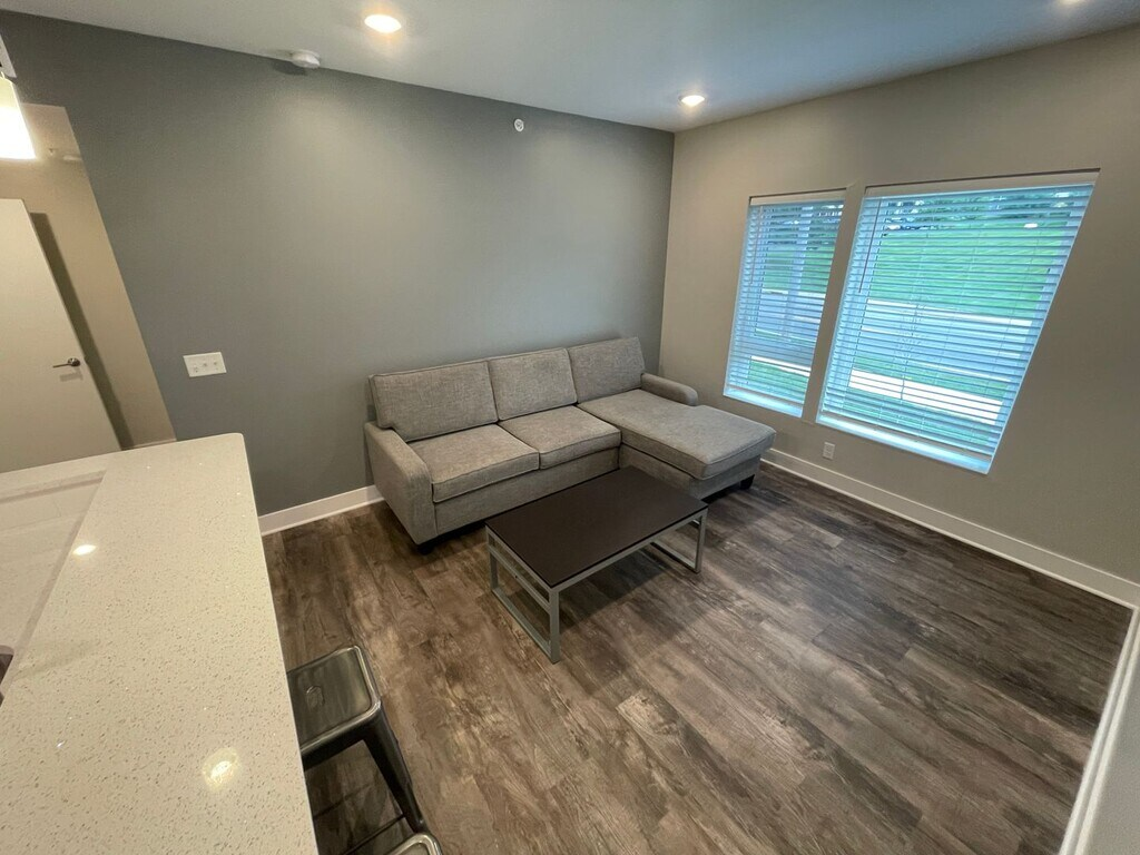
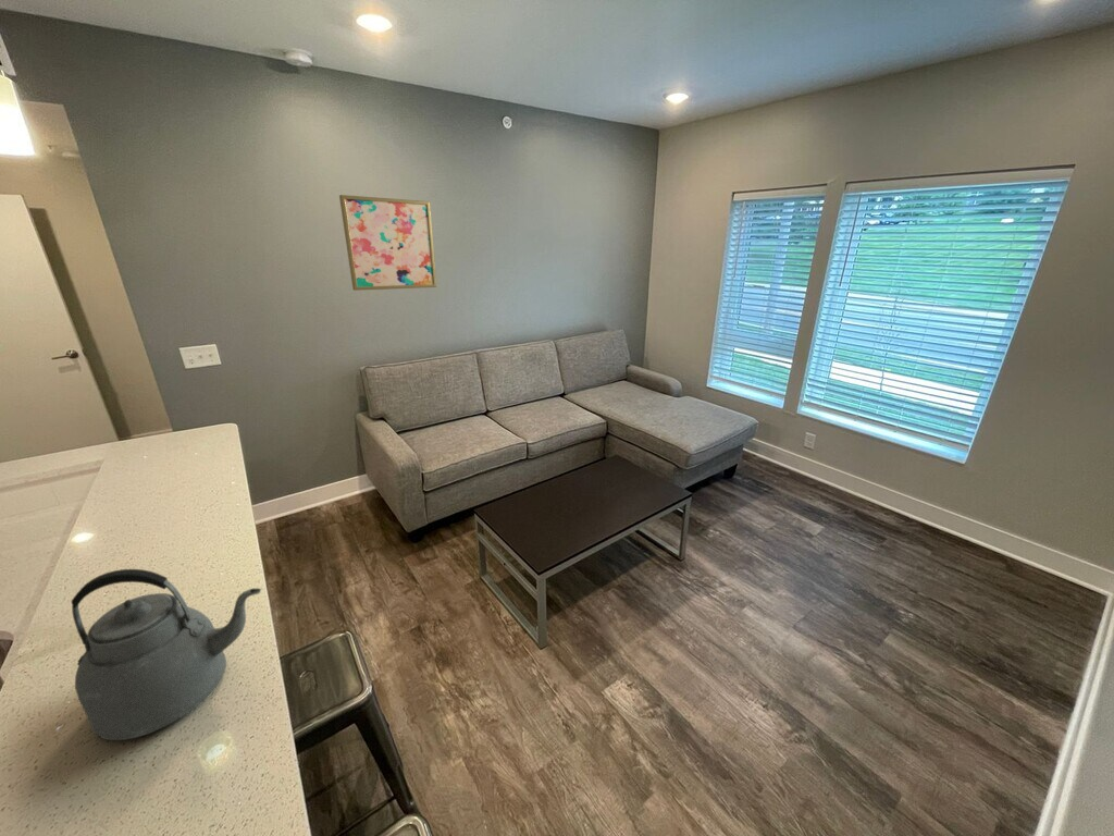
+ wall art [338,194,437,292]
+ kettle [71,568,262,741]
